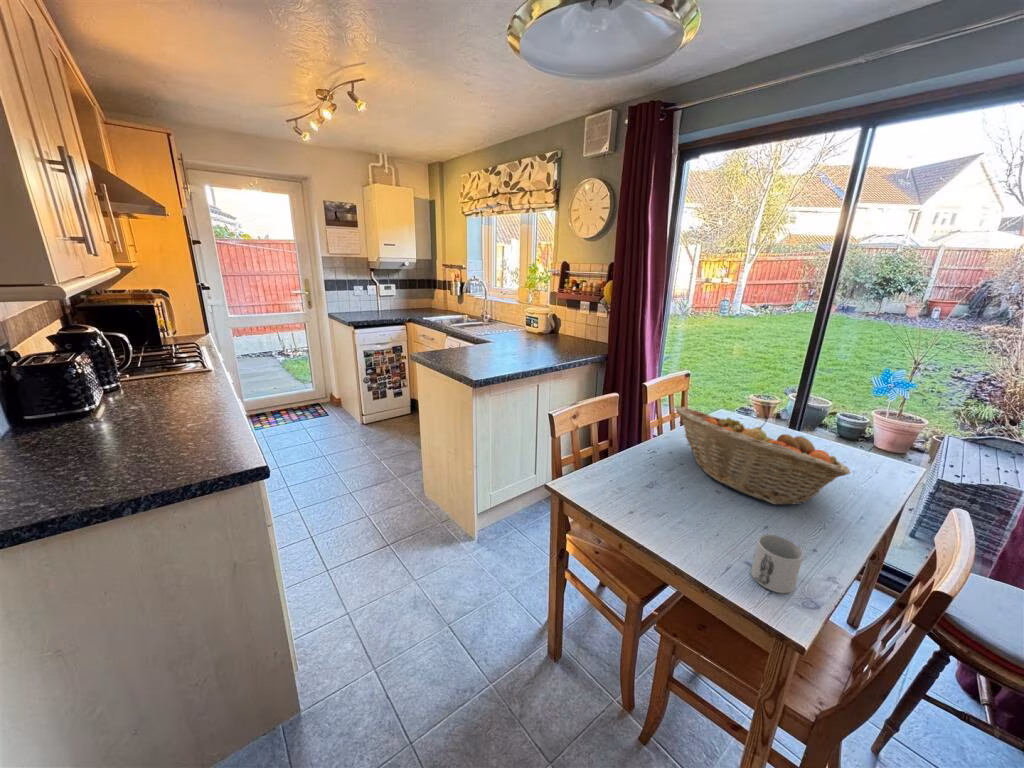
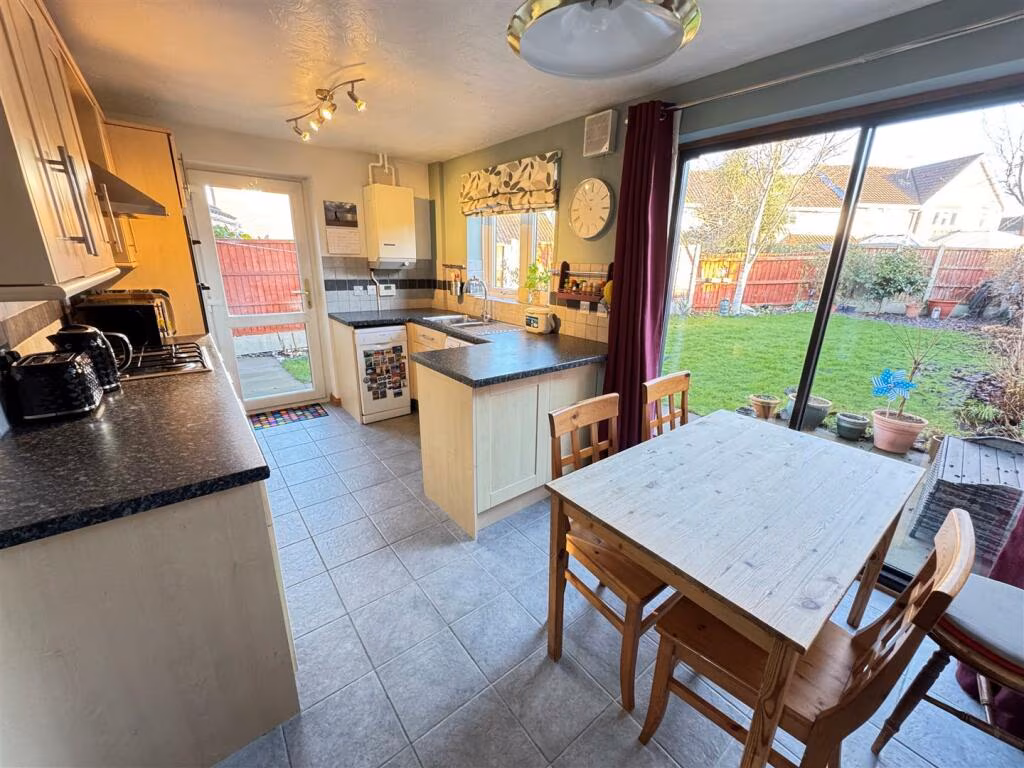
- fruit basket [675,406,851,506]
- mug [750,534,804,594]
